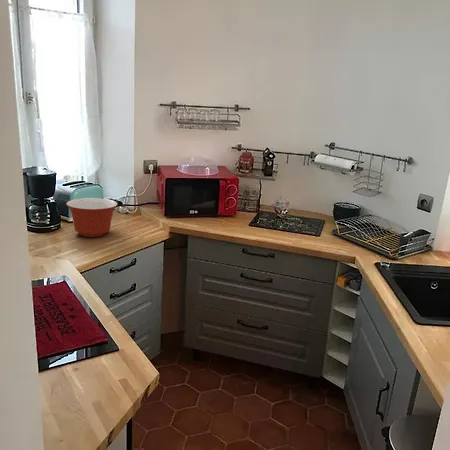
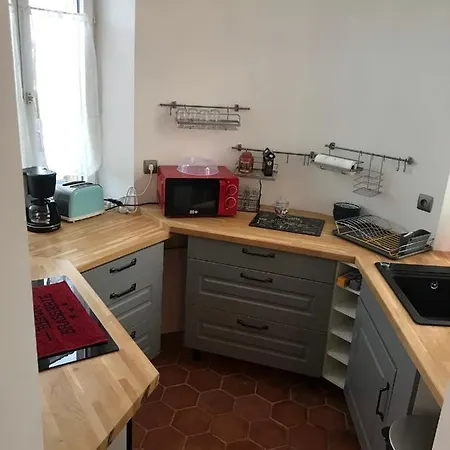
- mixing bowl [65,197,119,238]
